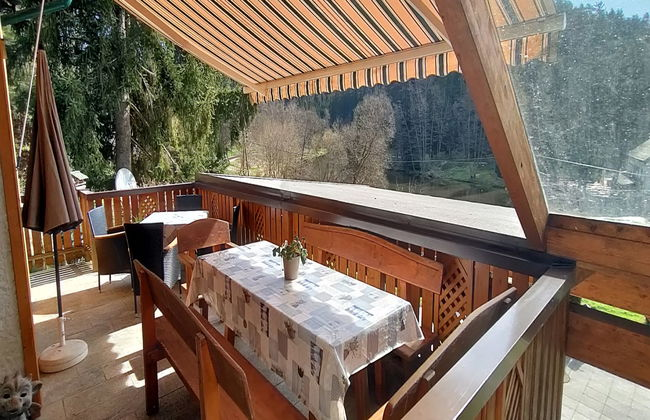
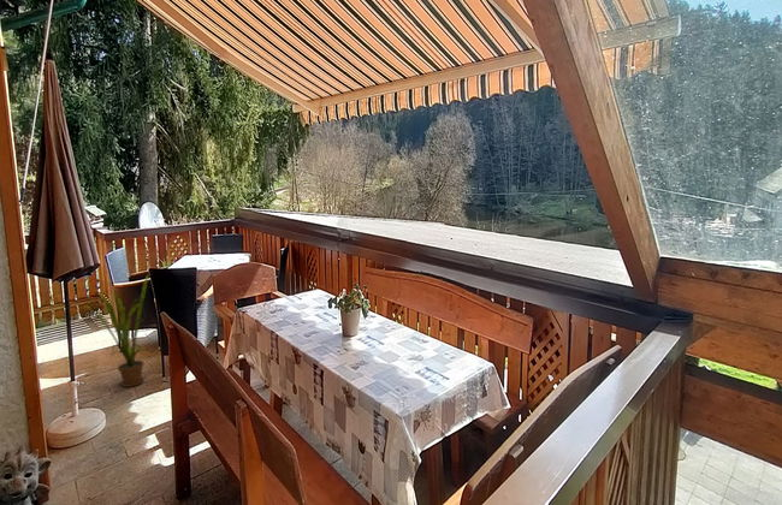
+ house plant [76,274,149,388]
